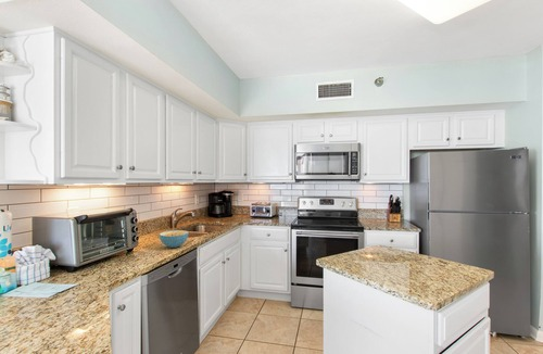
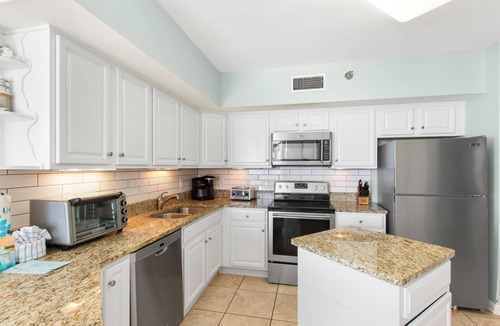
- cereal bowl [159,229,190,249]
